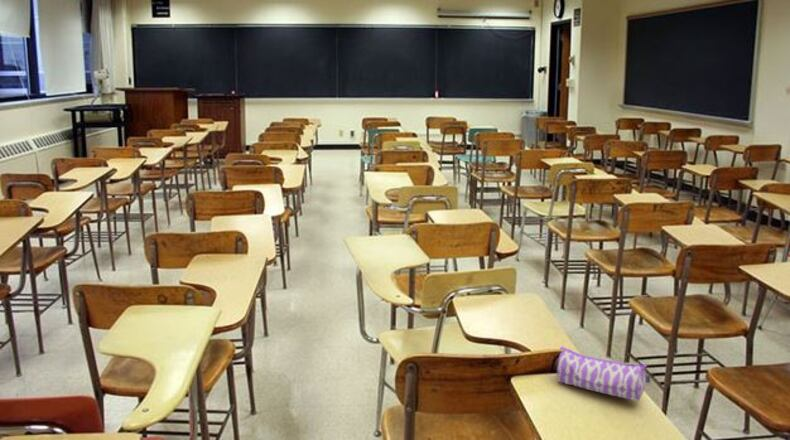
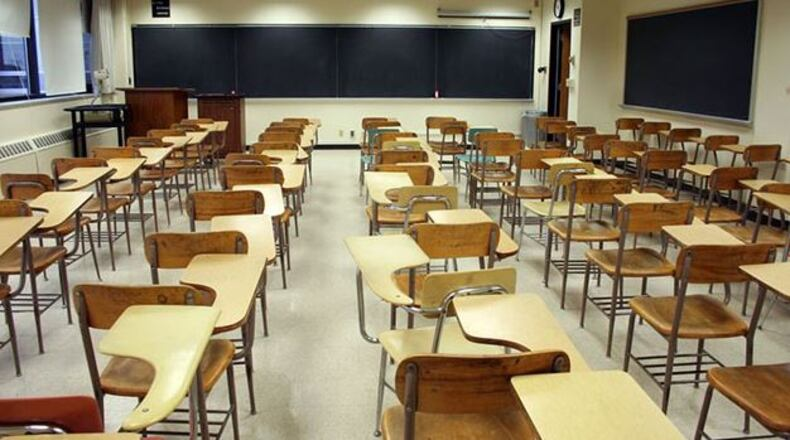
- pencil case [556,345,651,402]
